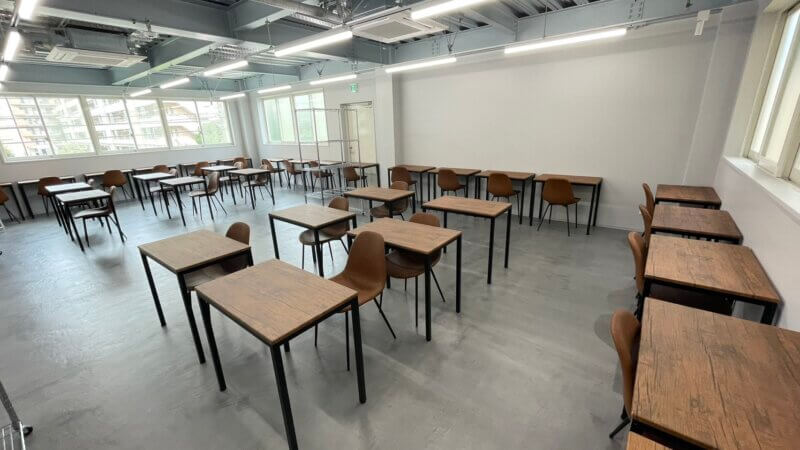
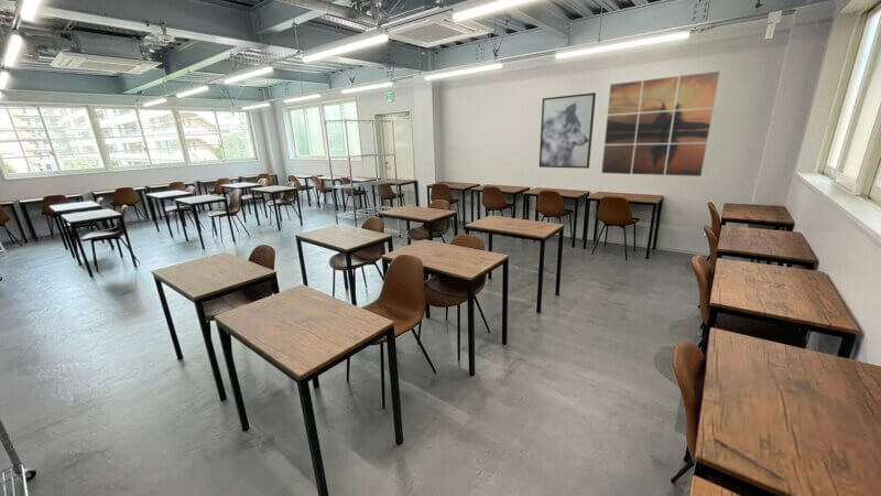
+ pen [713,438,782,478]
+ wall art [600,71,720,177]
+ wall art [539,91,597,170]
